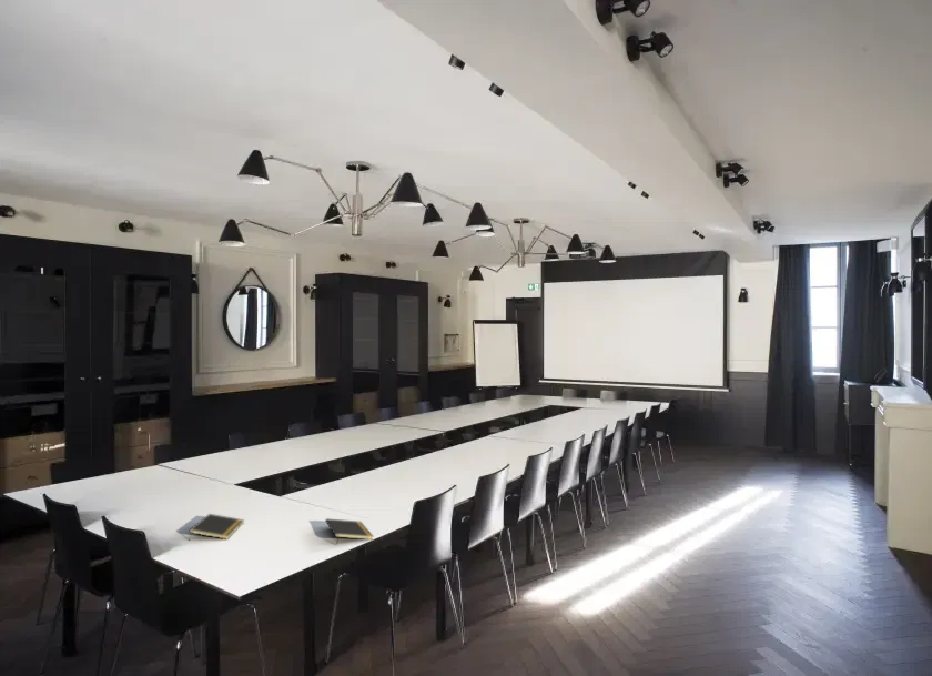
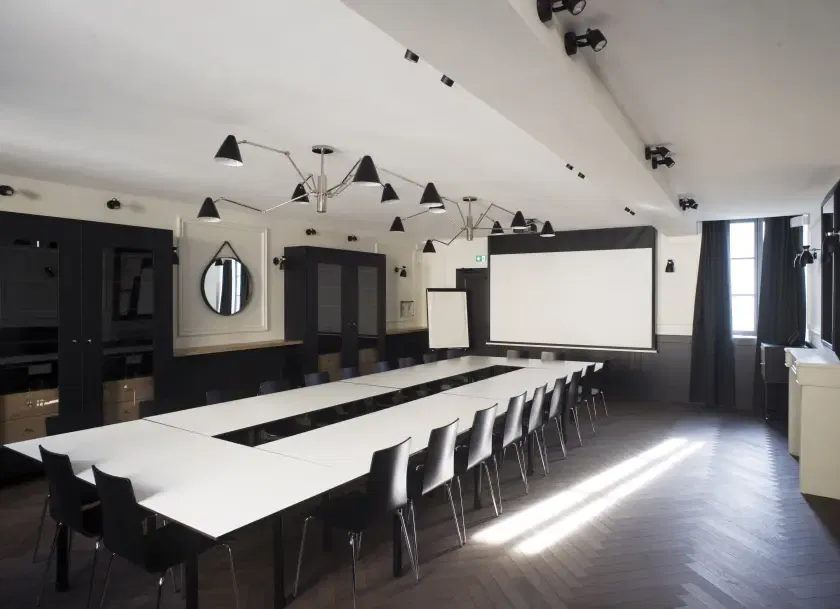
- notepad [324,517,374,546]
- notepad [189,513,245,541]
